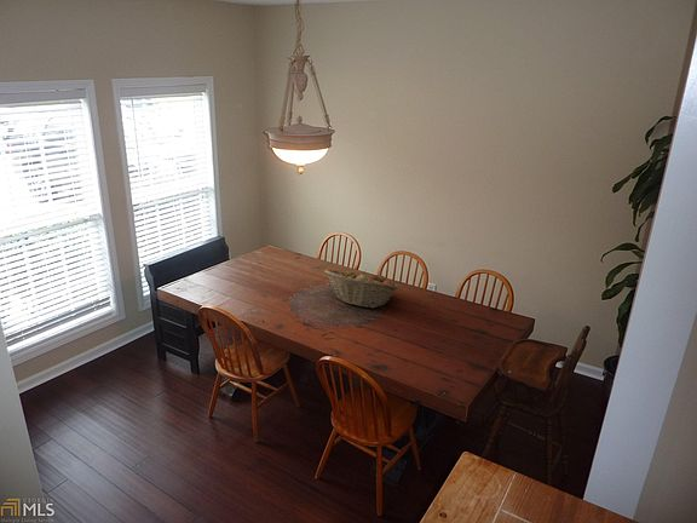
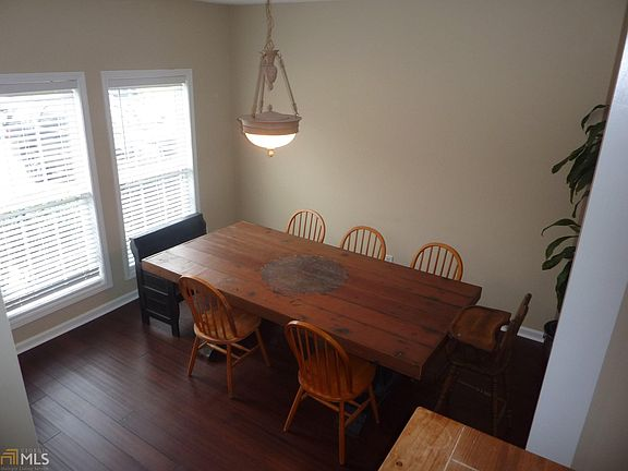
- fruit basket [323,269,399,309]
